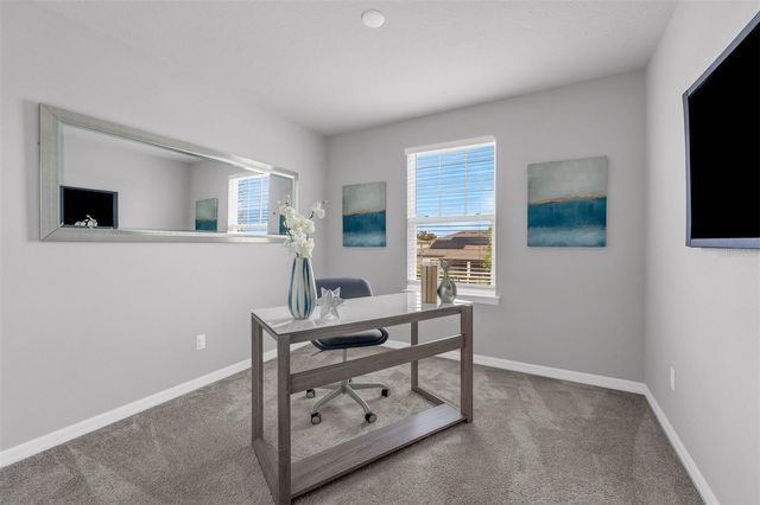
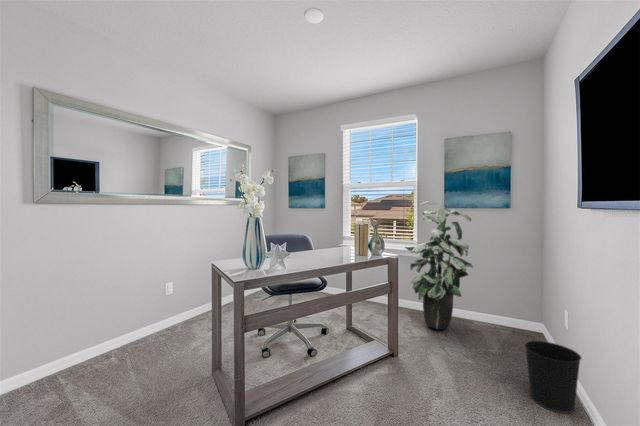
+ wastebasket [523,340,582,415]
+ indoor plant [404,200,474,331]
